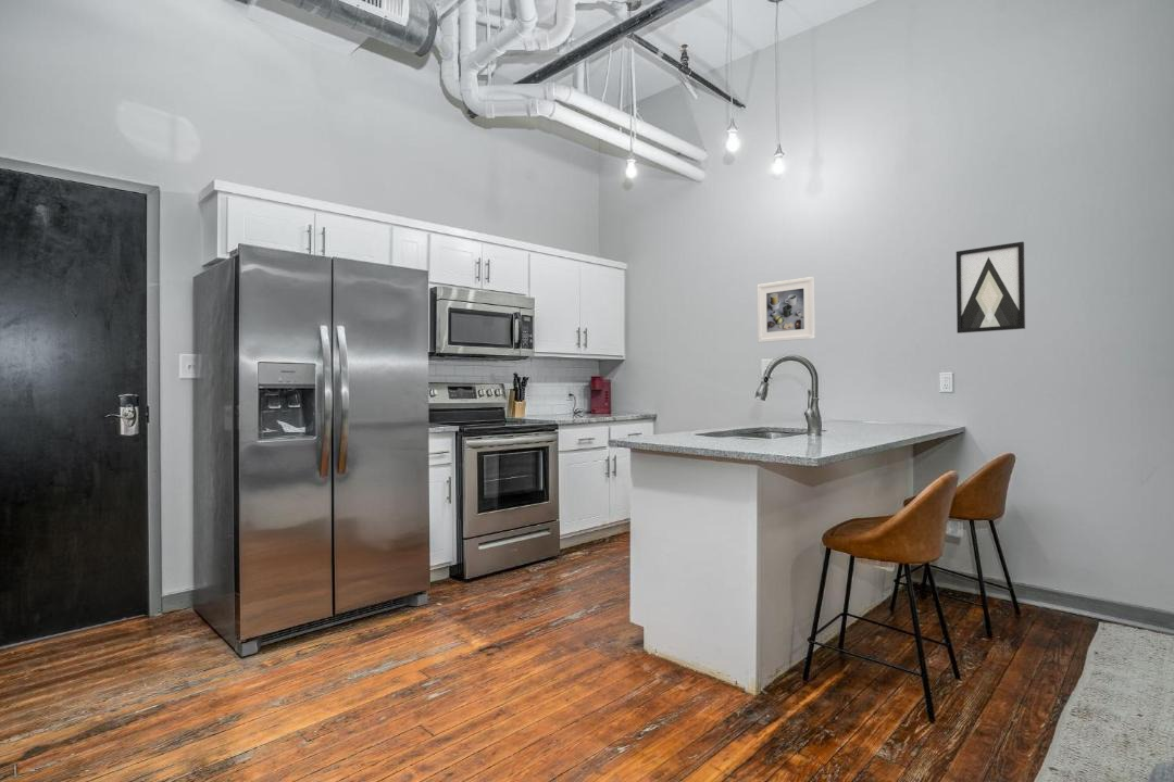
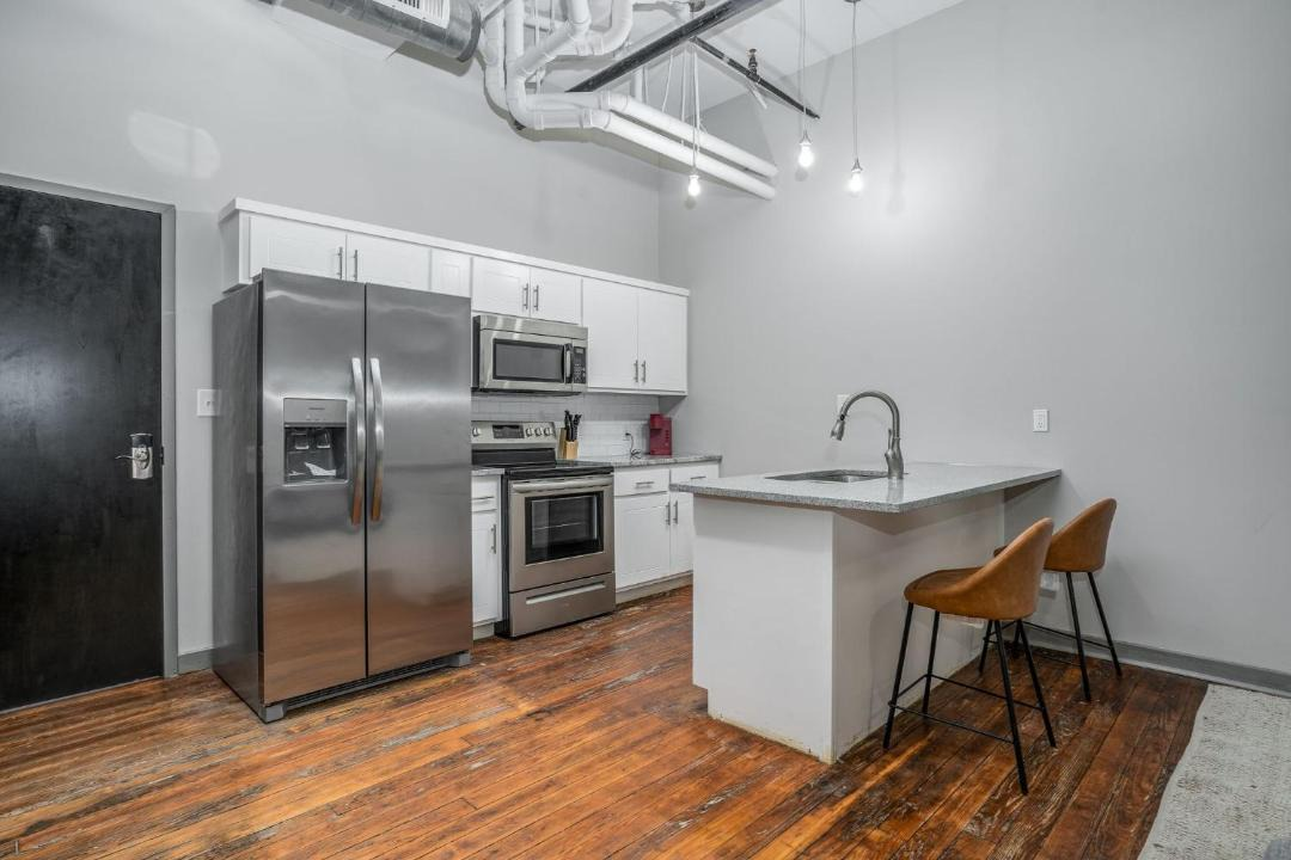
- wall art [956,241,1026,335]
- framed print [757,276,816,343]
